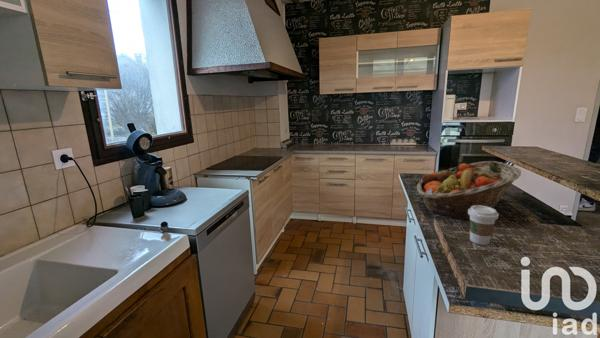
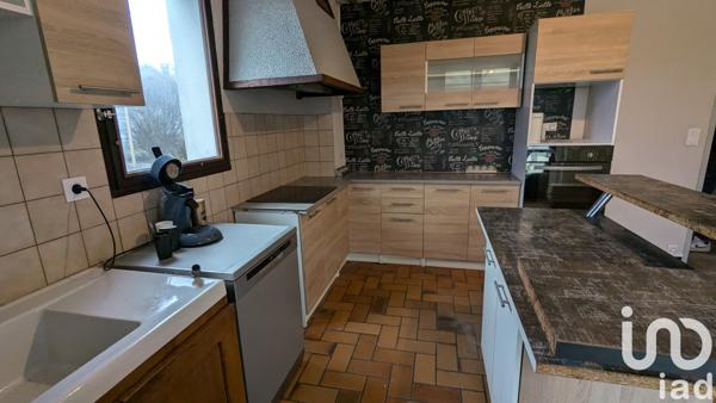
- fruit basket [416,160,522,221]
- coffee cup [468,205,500,246]
